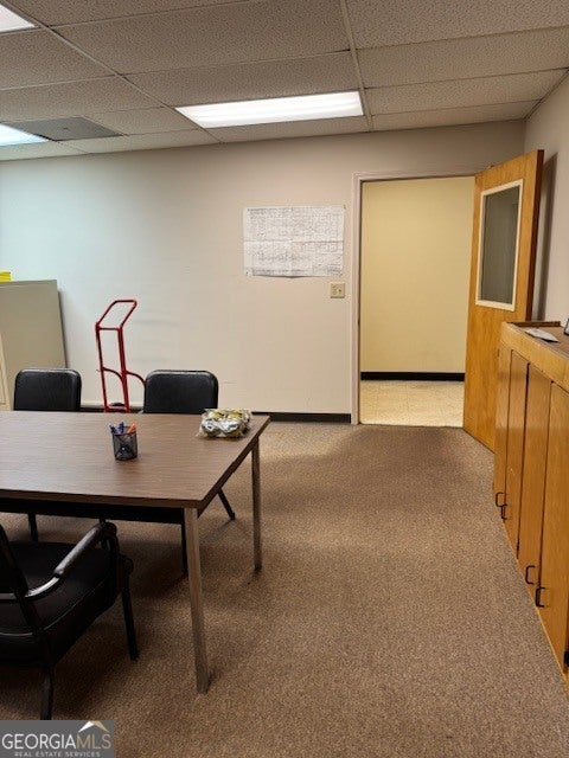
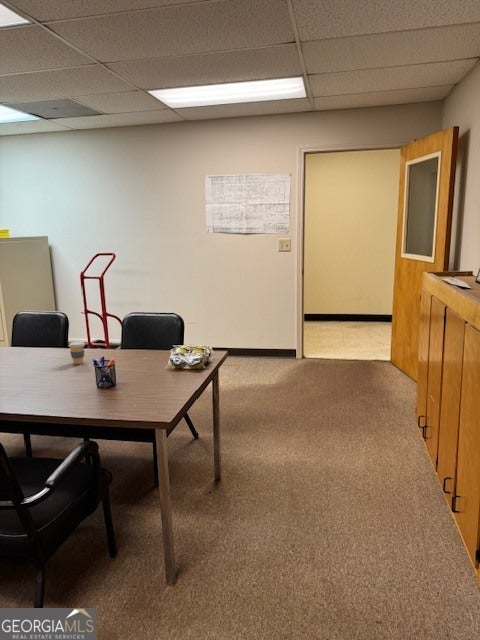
+ coffee cup [67,341,86,365]
